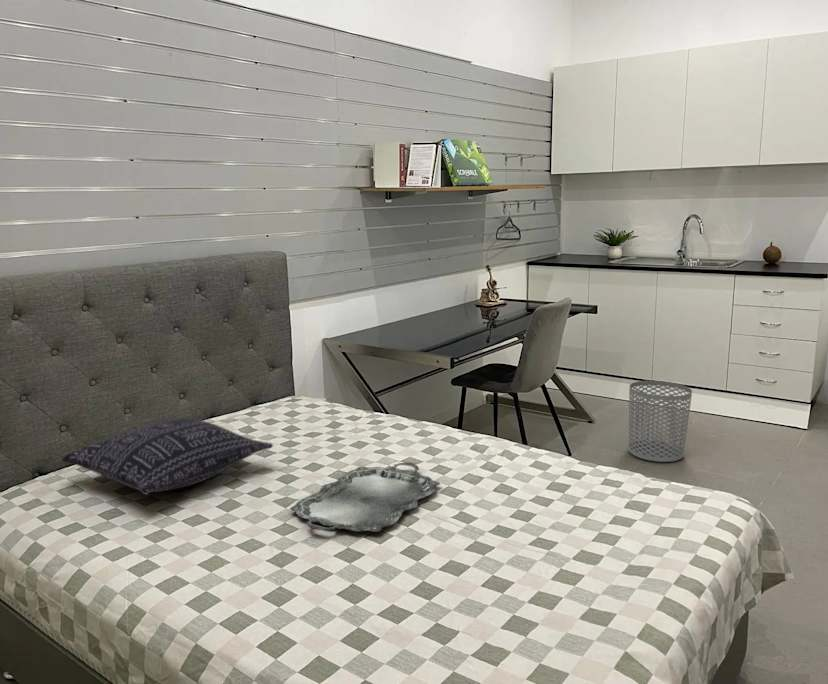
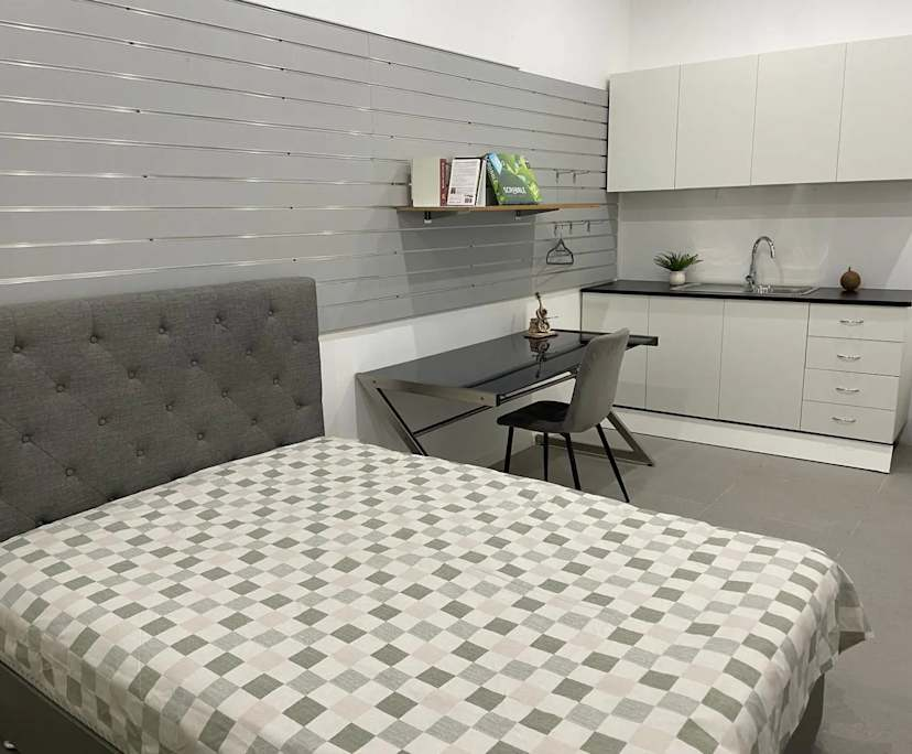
- pillow [59,417,274,496]
- serving tray [289,461,441,533]
- waste bin [628,380,693,463]
